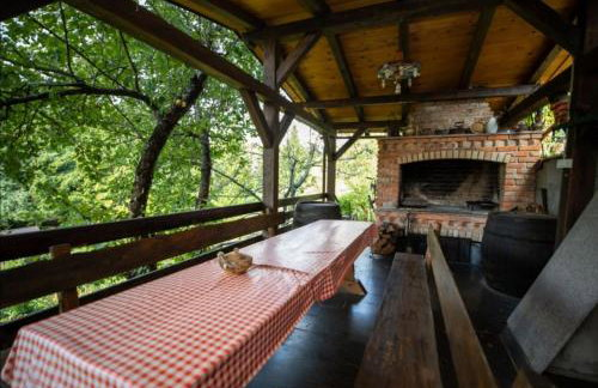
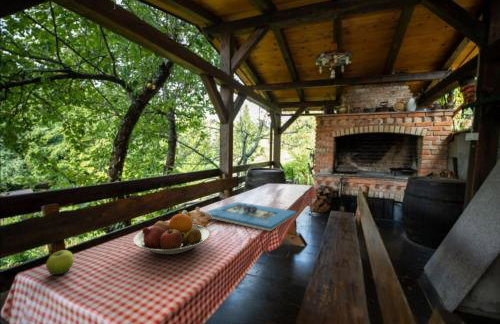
+ architectural model [205,201,298,232]
+ fruit bowl [133,210,211,255]
+ fruit [45,249,75,276]
